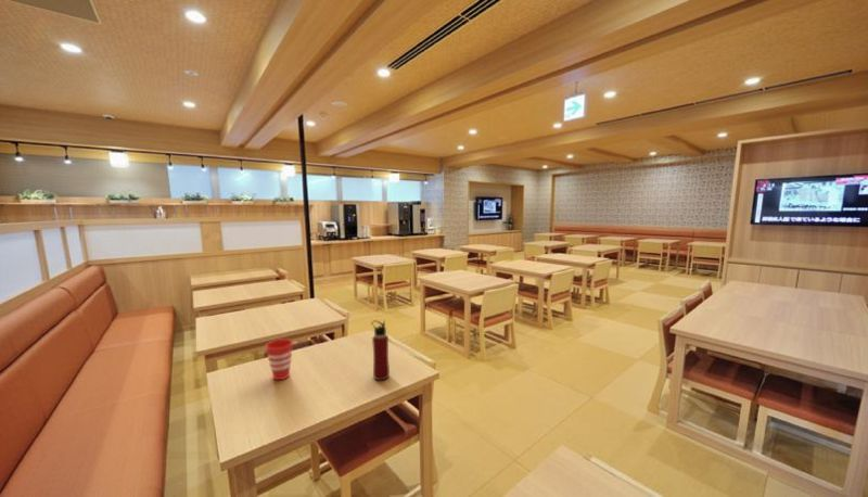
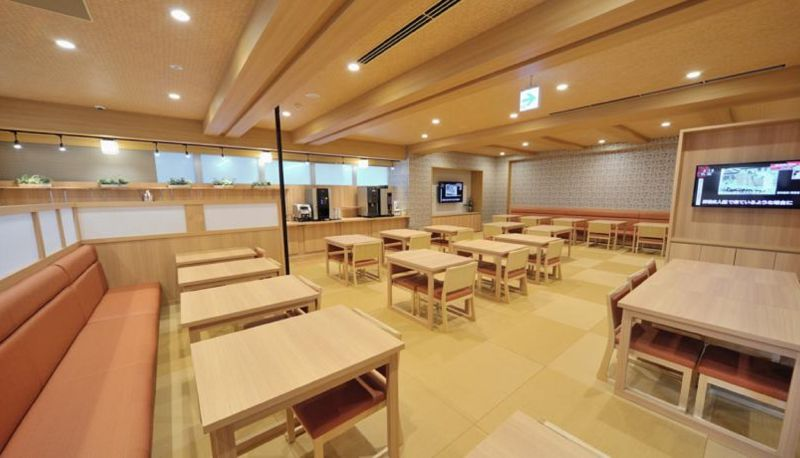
- cup [265,337,294,381]
- water bottle [371,320,391,382]
